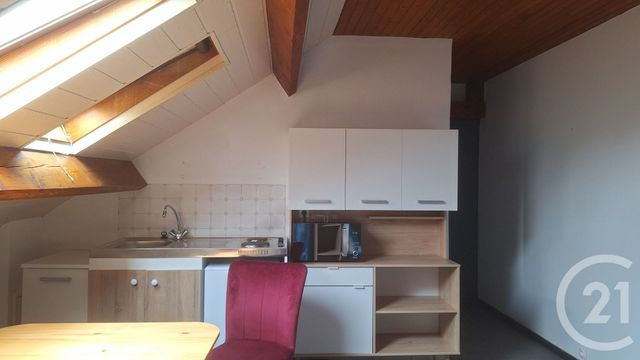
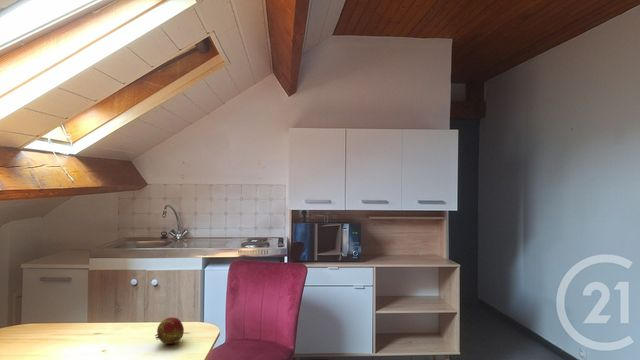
+ fruit [154,316,185,345]
